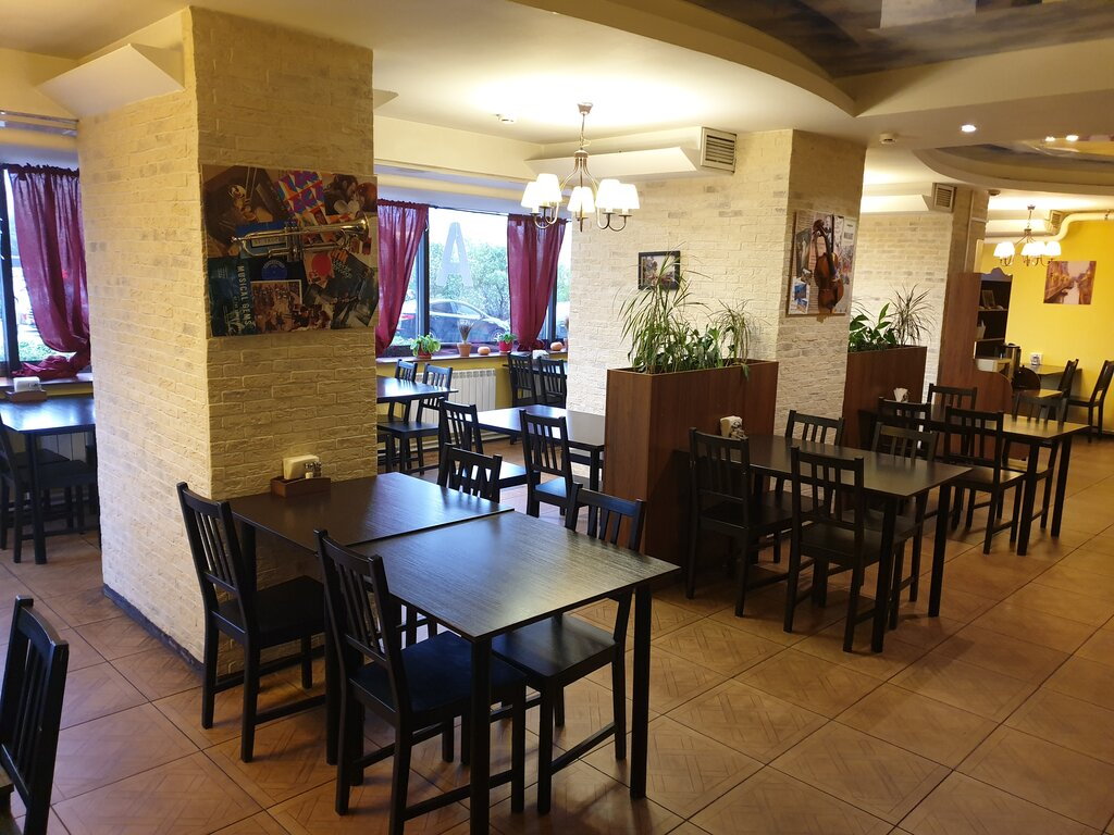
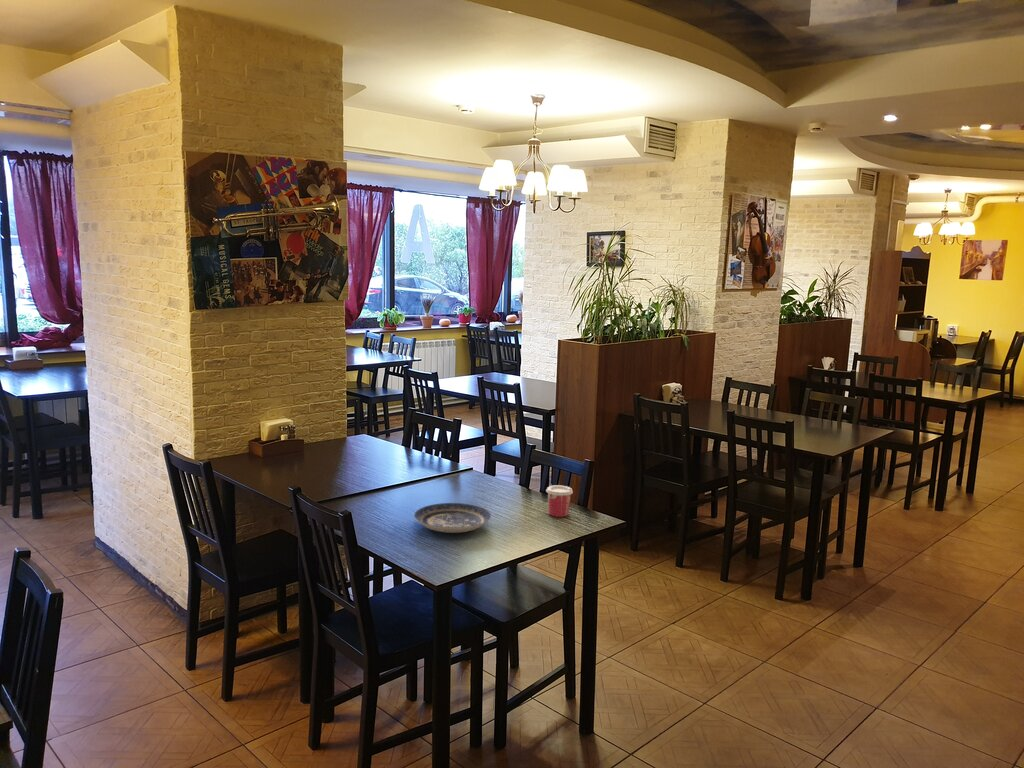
+ plate [413,502,492,534]
+ cup [545,484,574,518]
